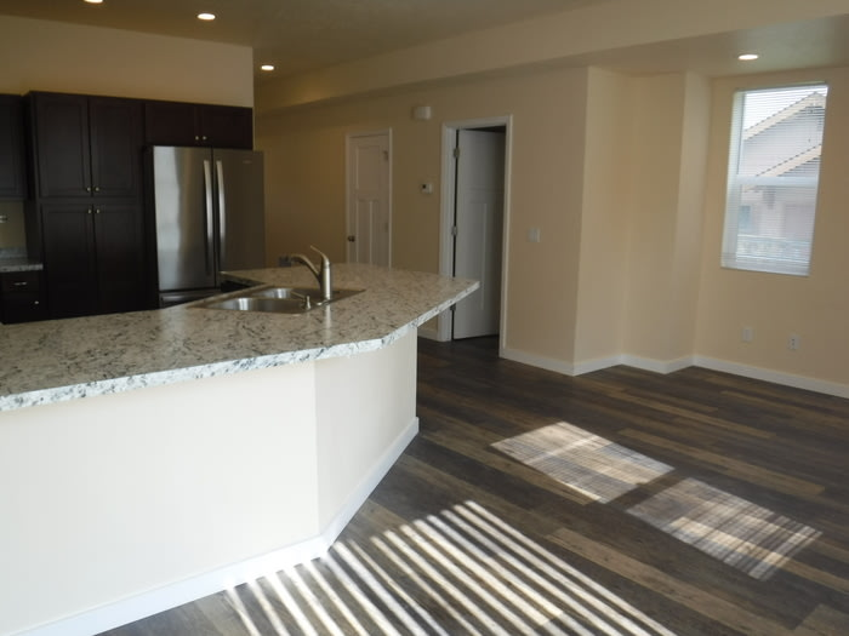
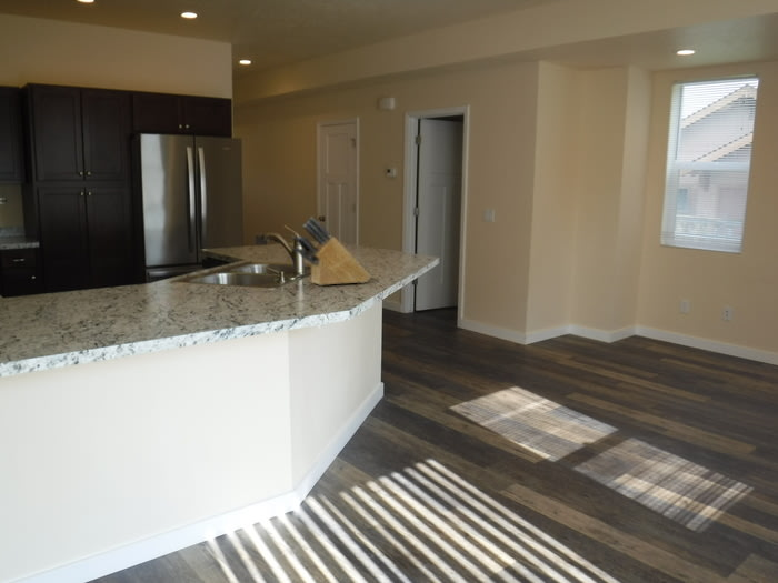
+ knife block [291,215,372,287]
